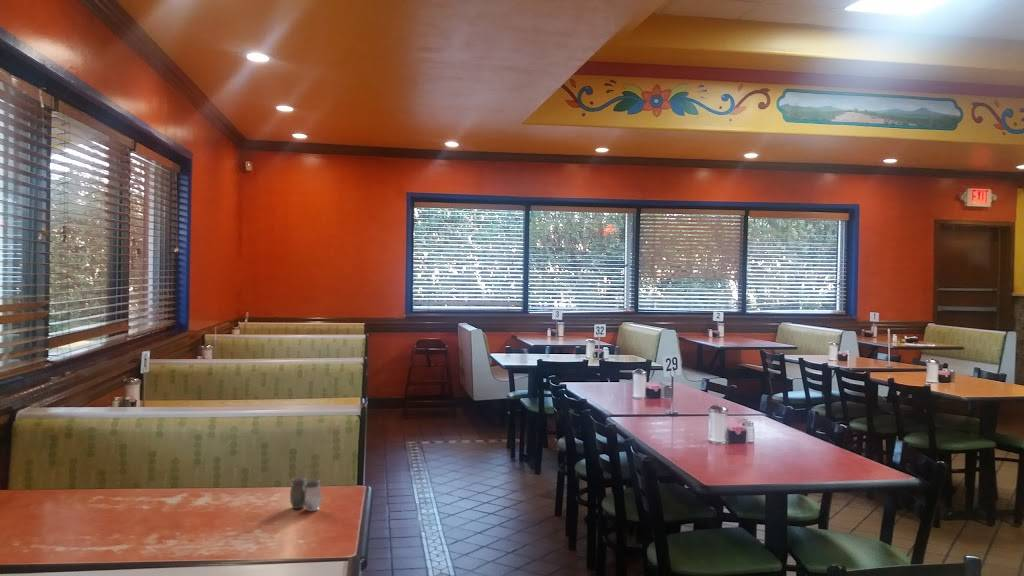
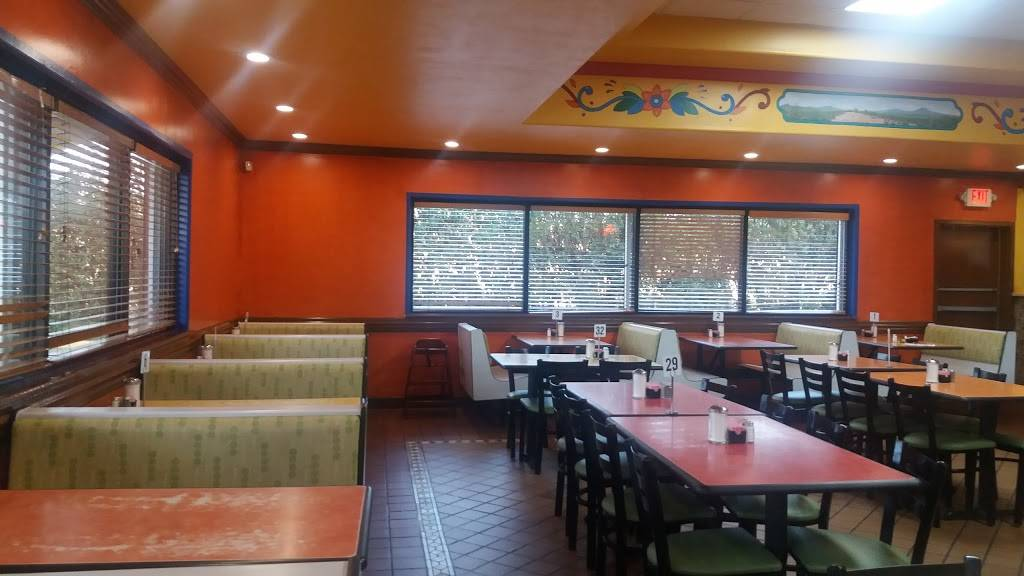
- salt and pepper shaker [289,476,323,512]
